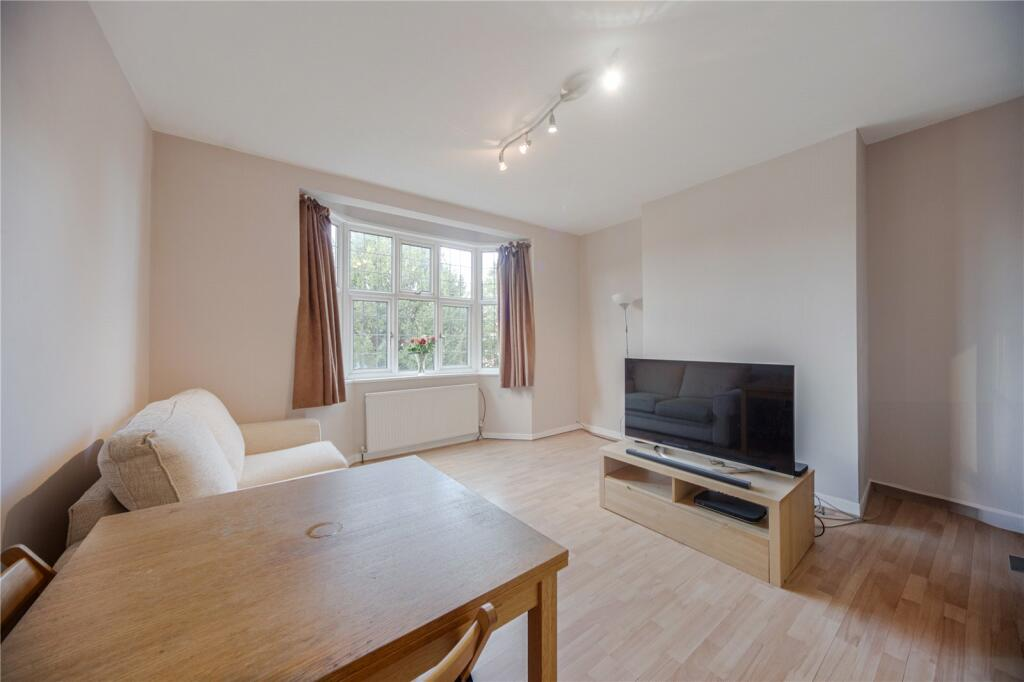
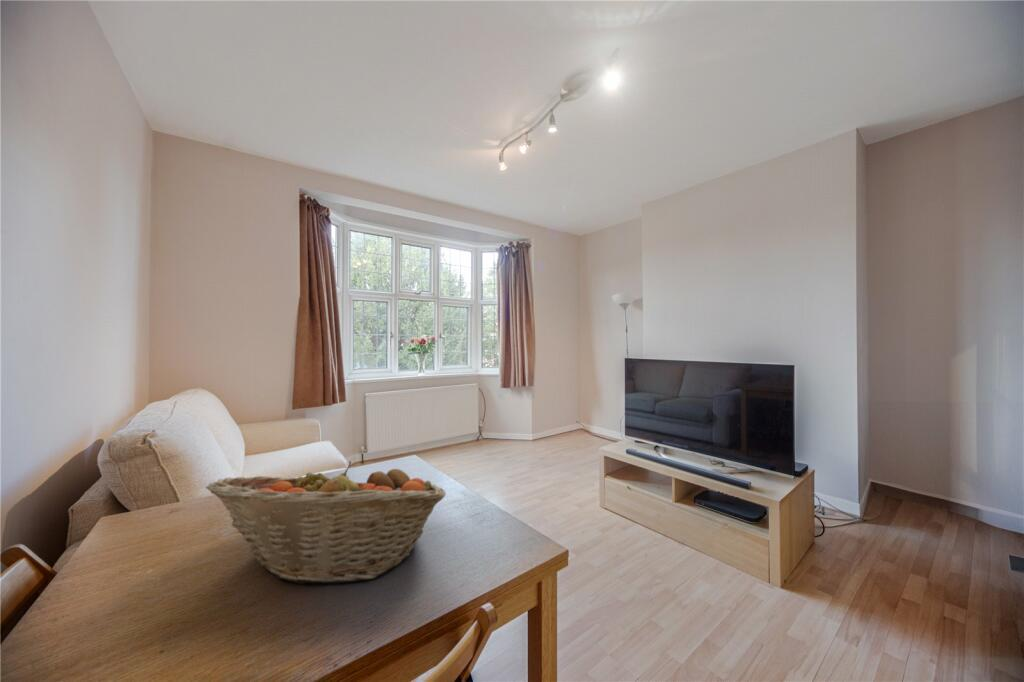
+ fruit basket [205,460,446,585]
